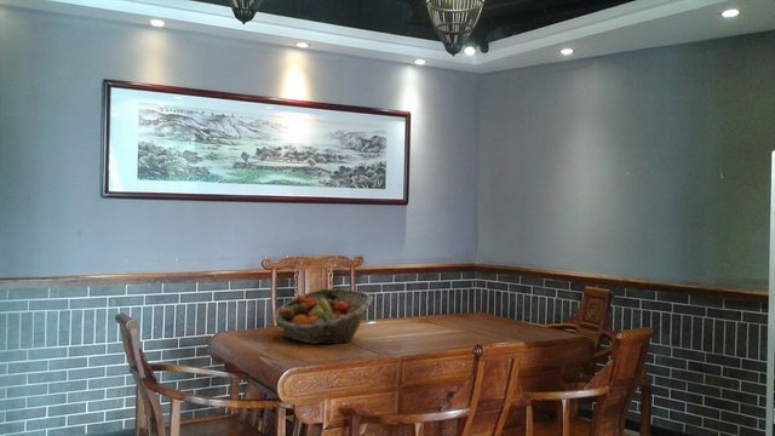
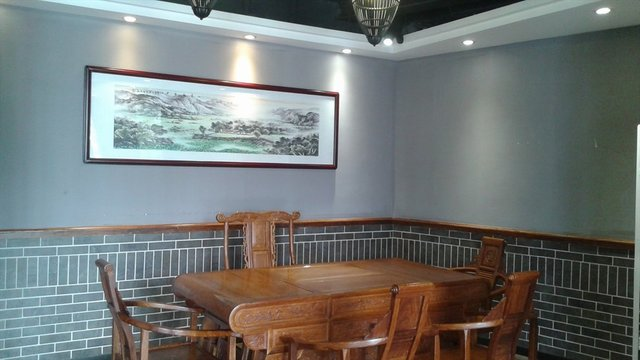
- fruit basket [274,287,374,345]
